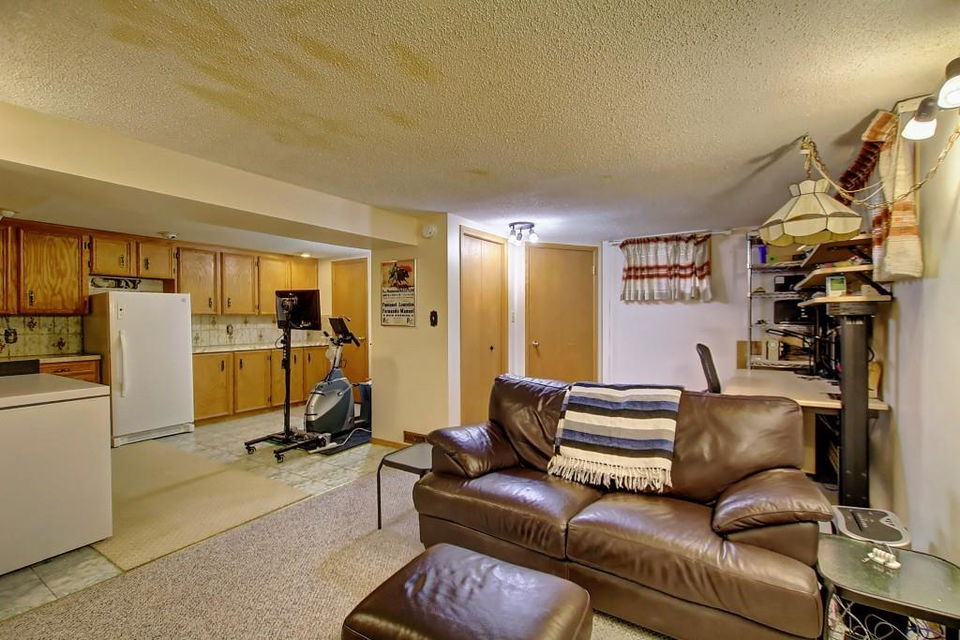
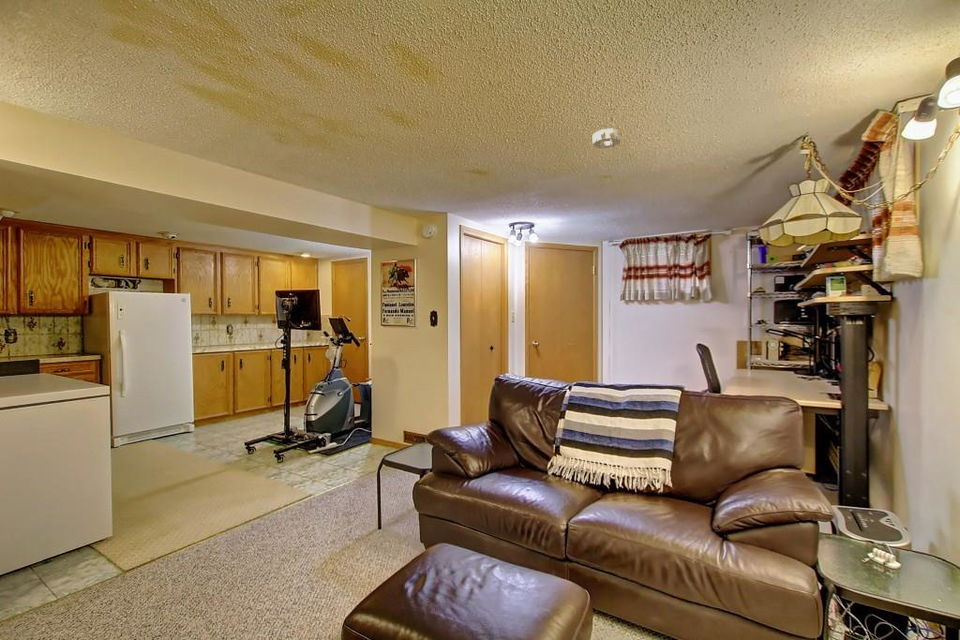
+ smoke detector [591,128,622,150]
